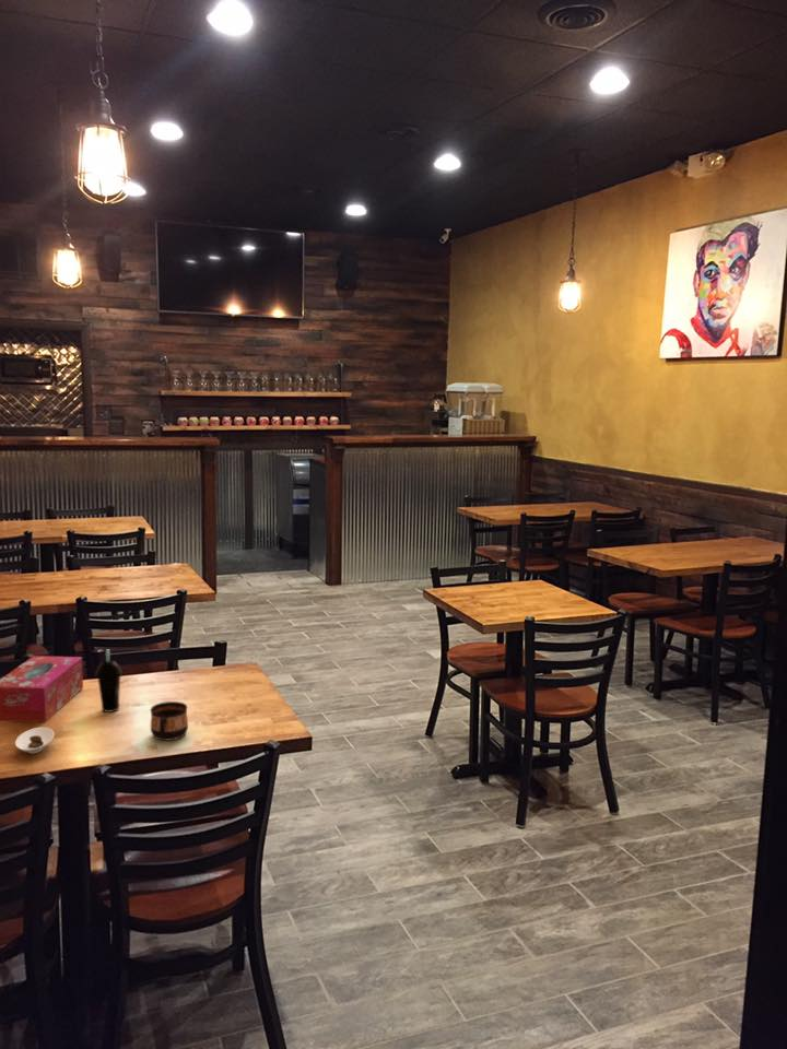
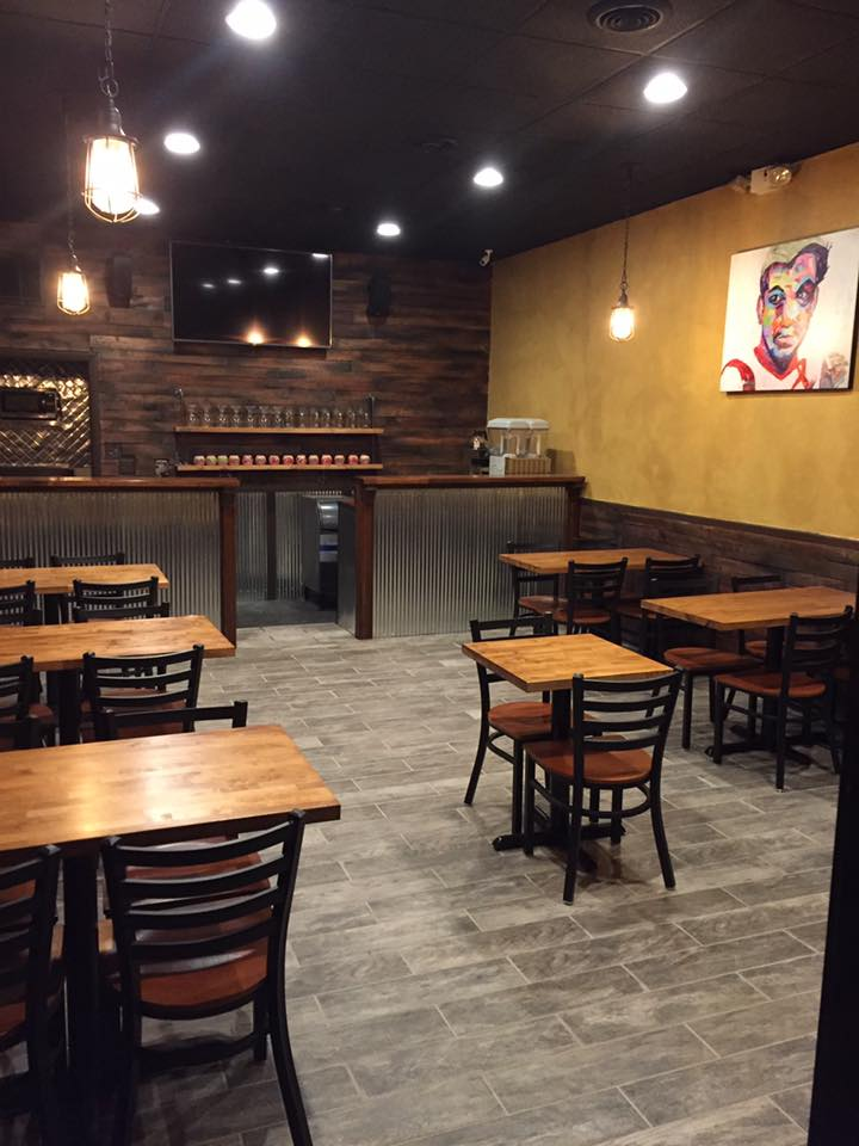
- tissue box [0,656,84,723]
- cup [150,700,189,742]
- cup [94,649,124,714]
- saucer [14,727,56,755]
